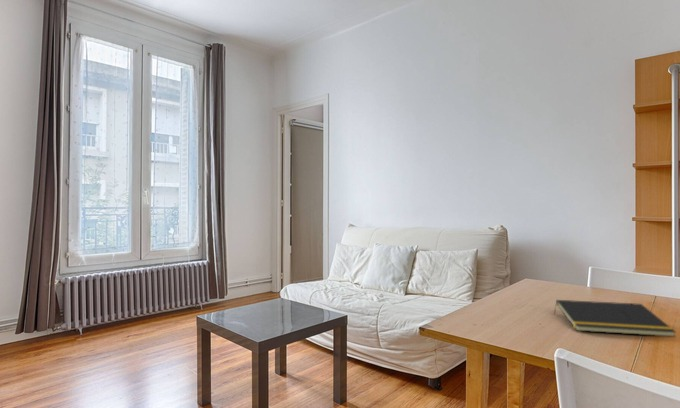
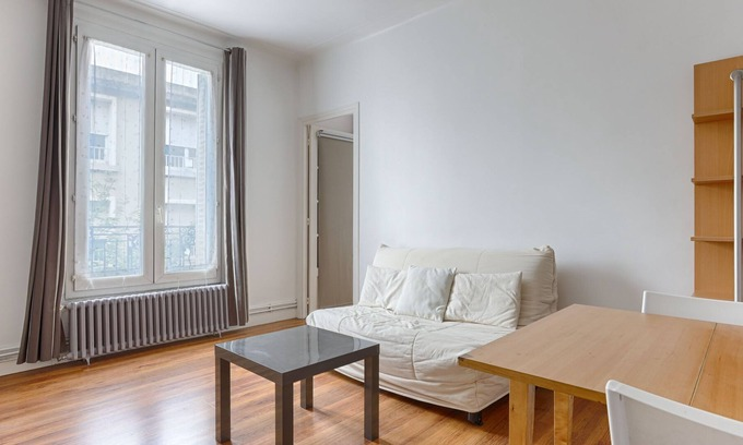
- notepad [553,299,677,338]
